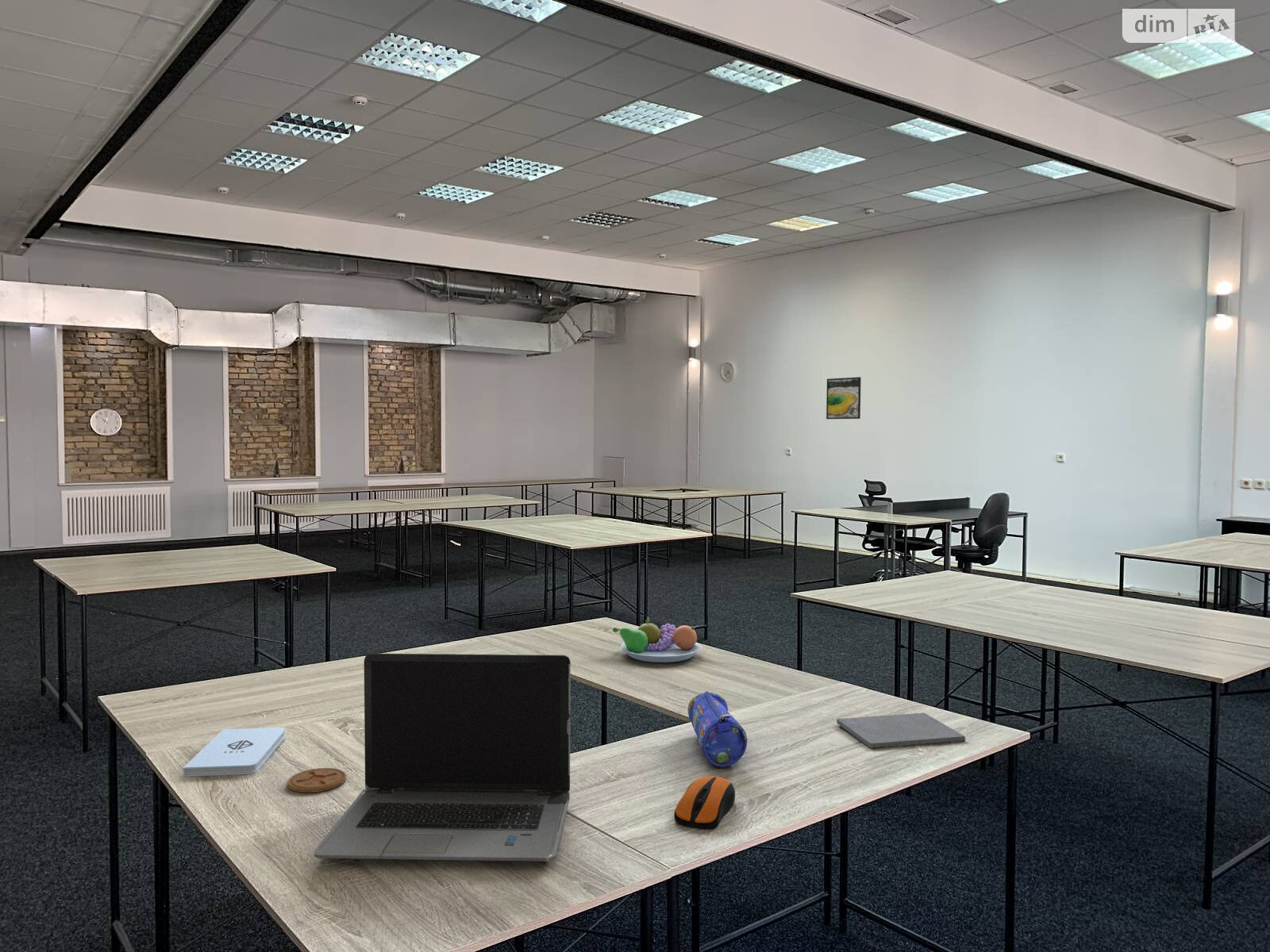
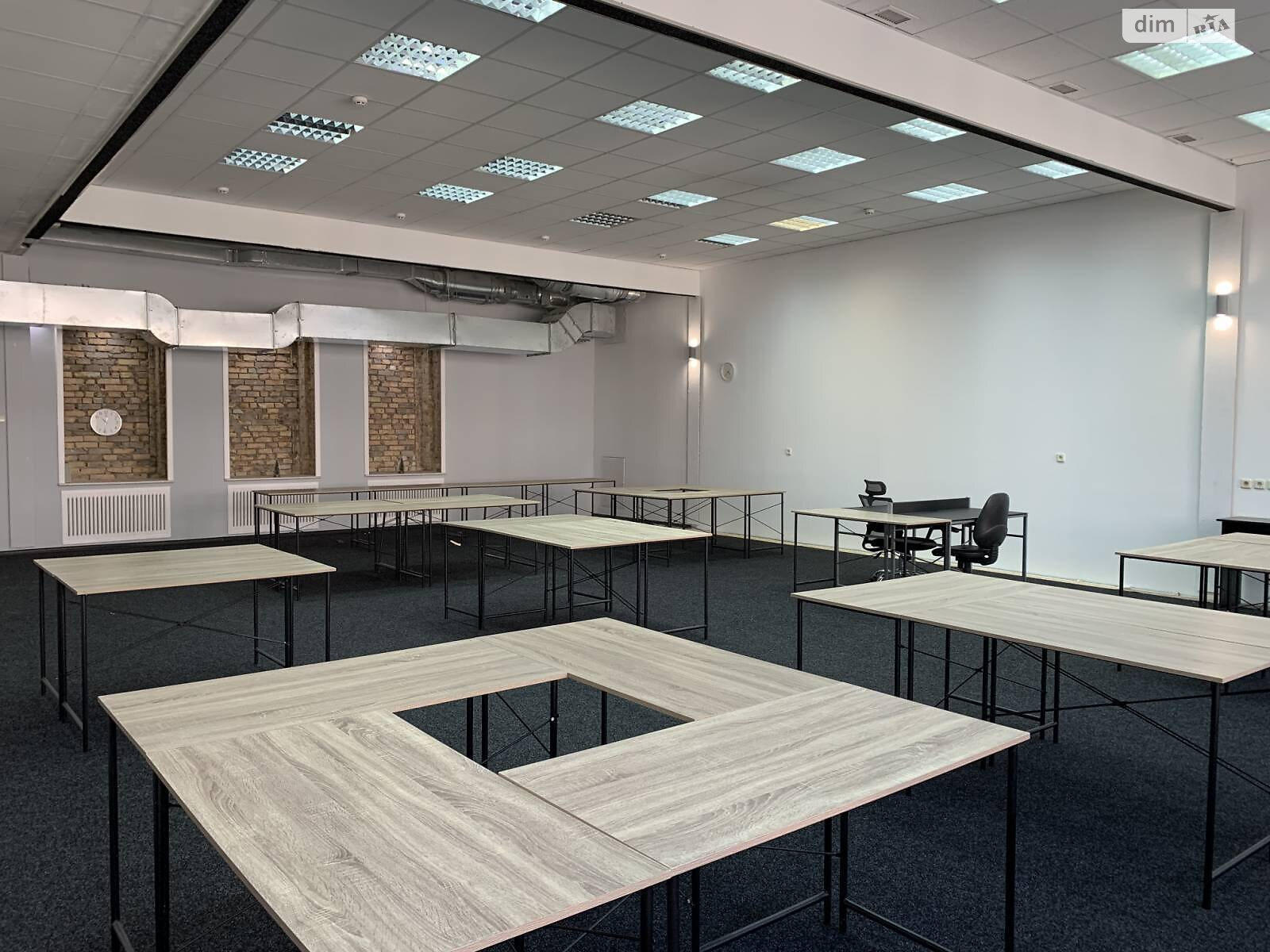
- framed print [825,376,862,420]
- computer mouse [673,775,736,830]
- notepad [836,712,966,749]
- fruit bowl [612,616,702,663]
- pencil case [687,690,749,769]
- laptop computer [314,653,571,862]
- coaster [287,767,347,793]
- notepad [183,727,287,777]
